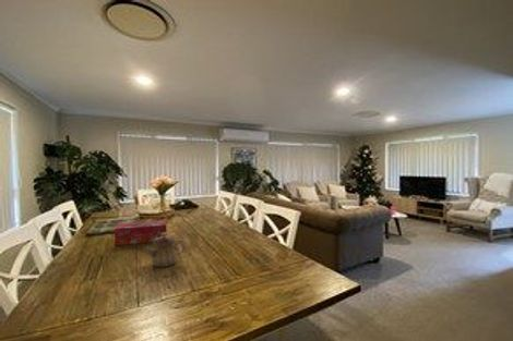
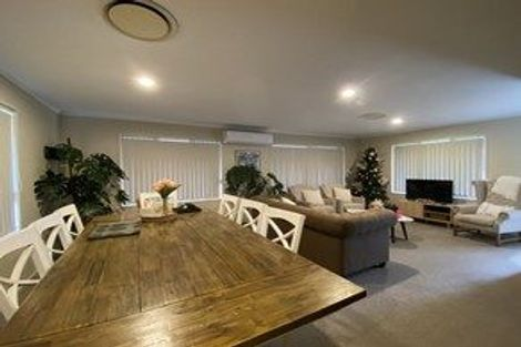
- teapot [144,232,186,268]
- tissue box [114,219,167,246]
